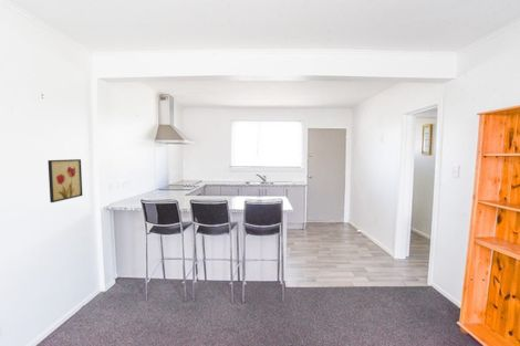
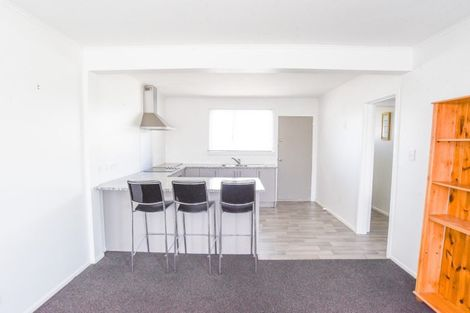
- wall art [46,158,83,203]
